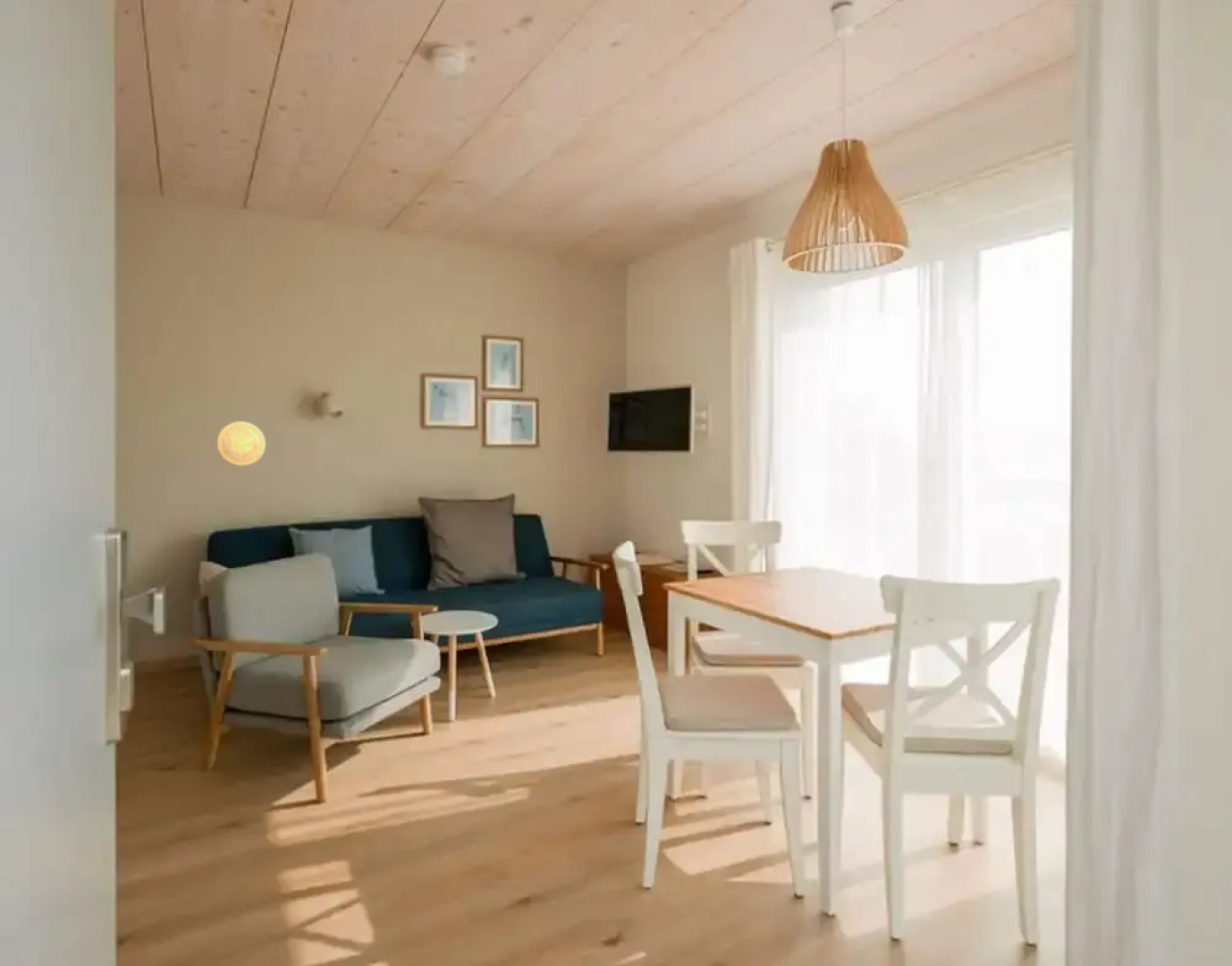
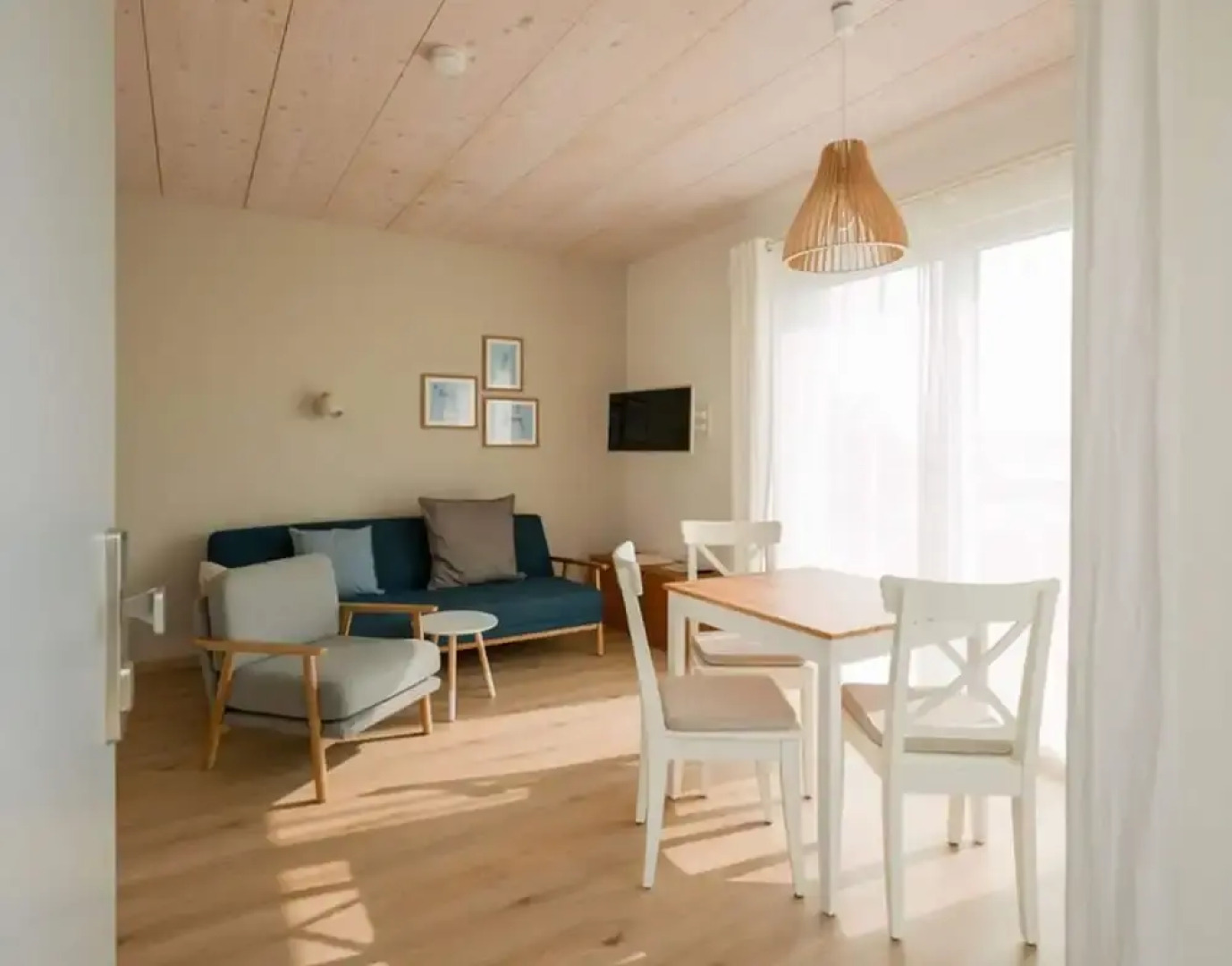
- decorative plate [216,420,266,467]
